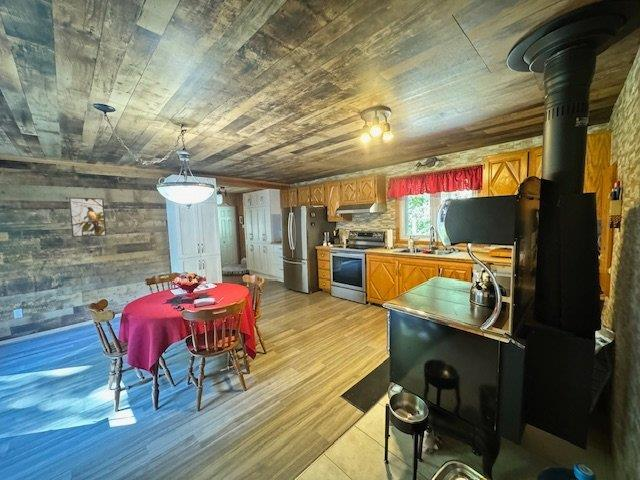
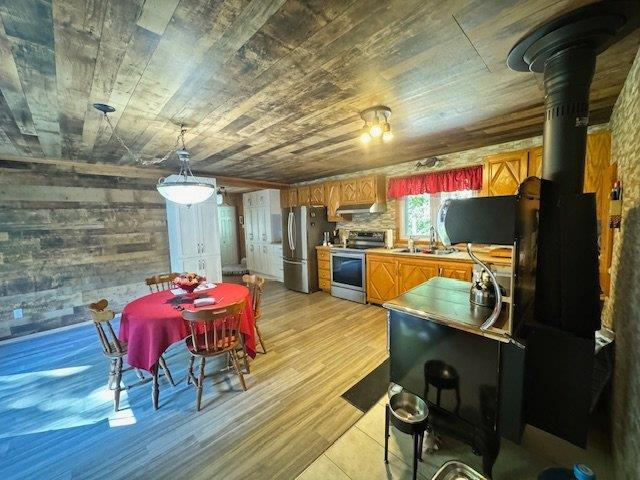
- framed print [68,196,107,238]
